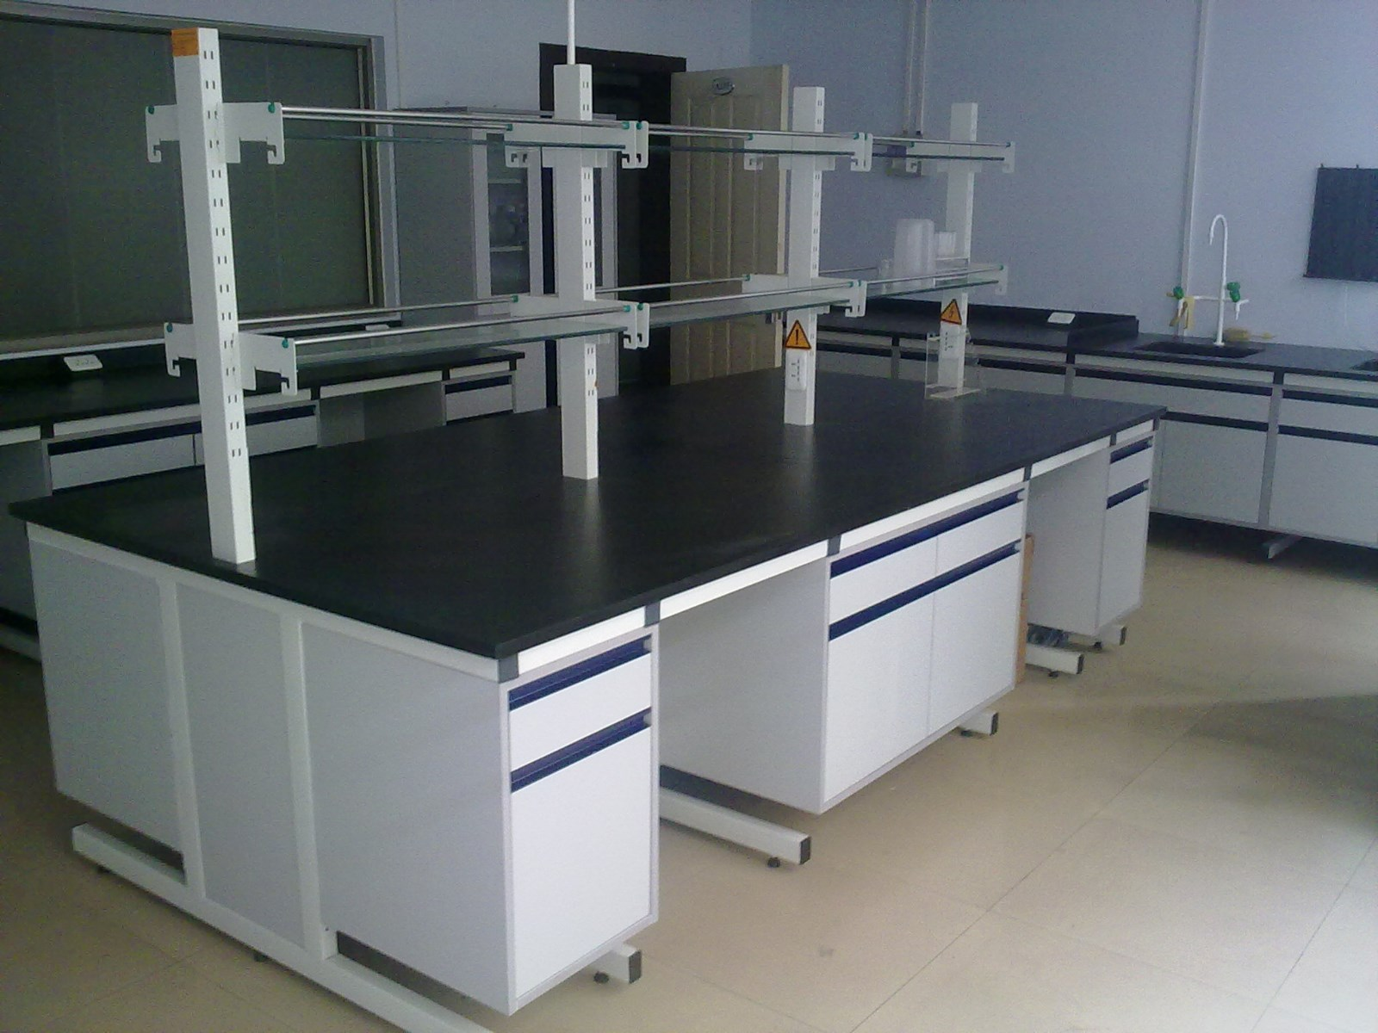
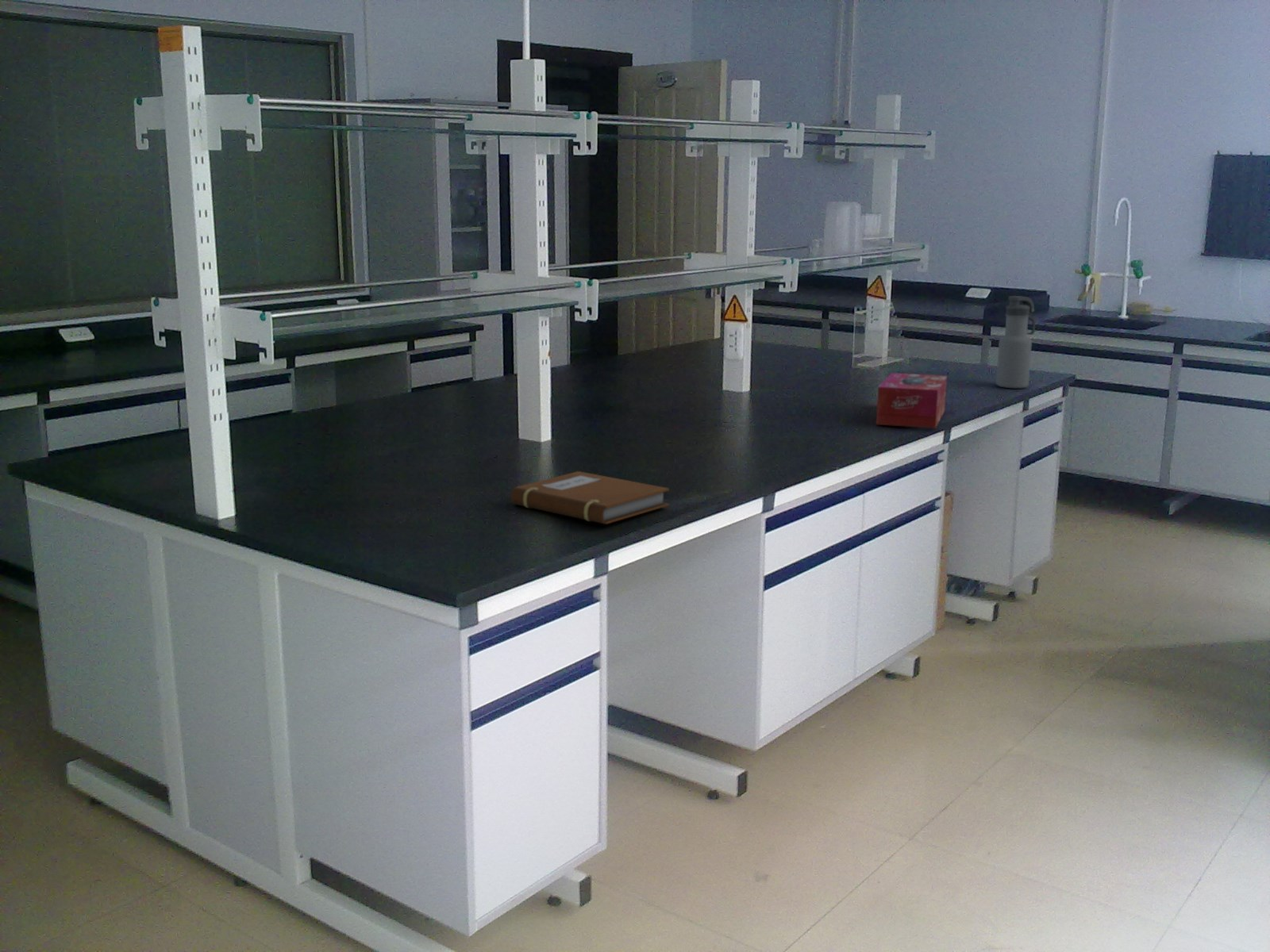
+ tissue box [876,372,948,429]
+ notebook [510,470,670,525]
+ water bottle [995,295,1036,389]
